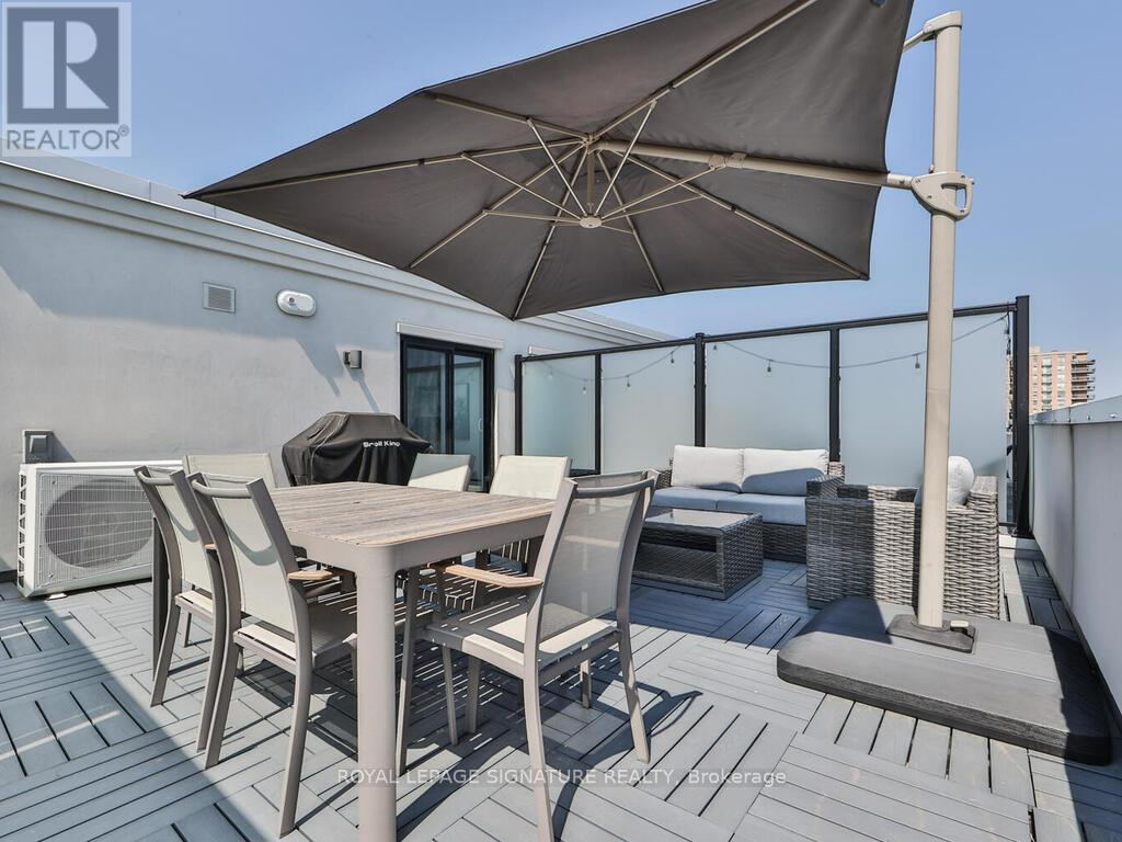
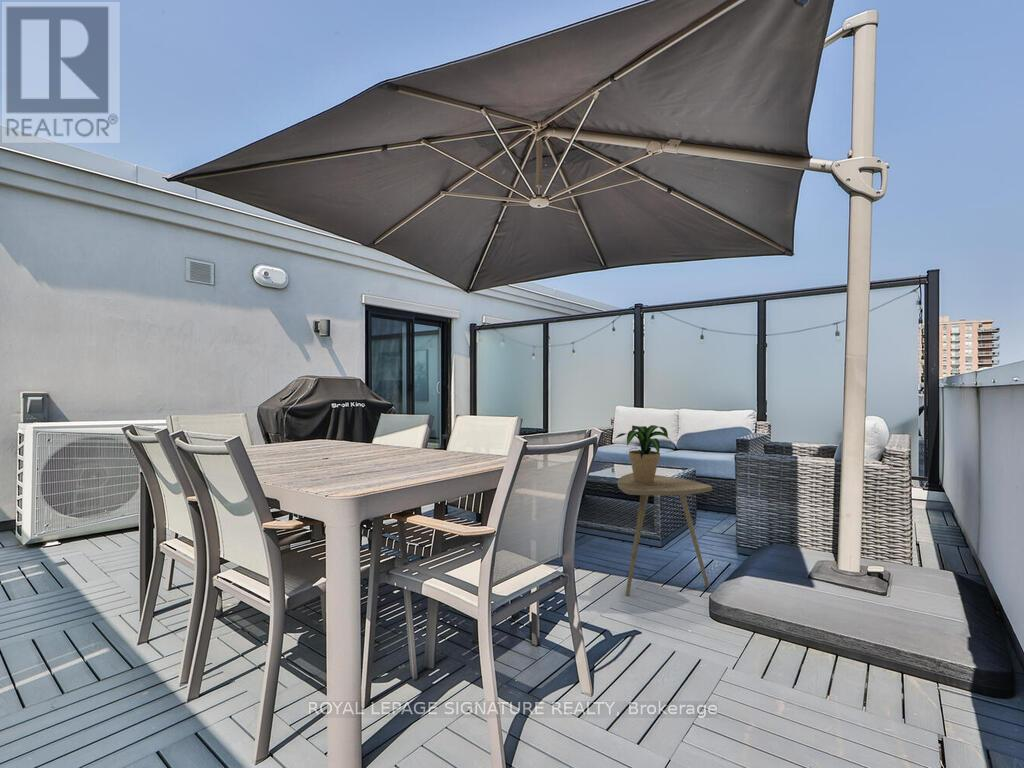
+ potted plant [614,424,672,483]
+ side table [617,472,713,597]
